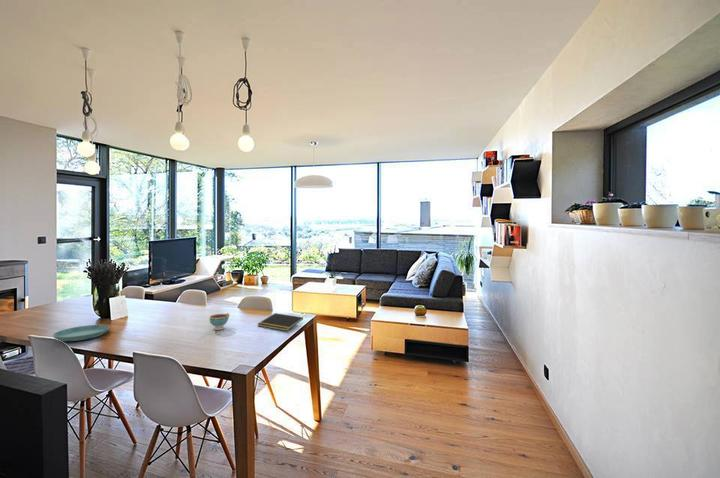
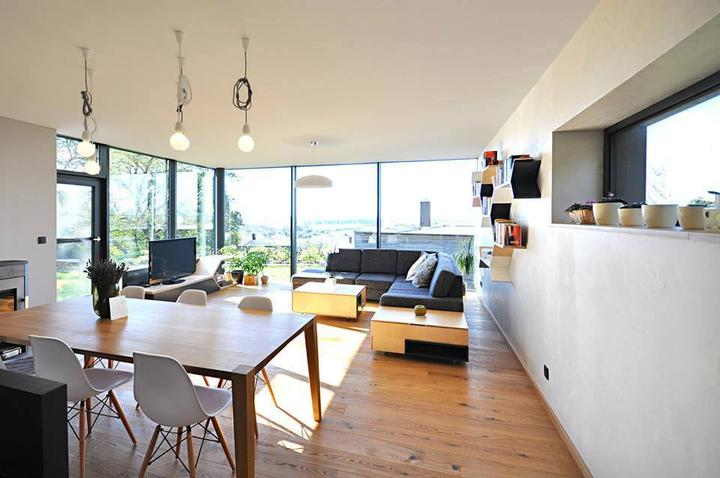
- saucer [52,324,111,342]
- teacup [209,312,230,331]
- notepad [257,312,304,332]
